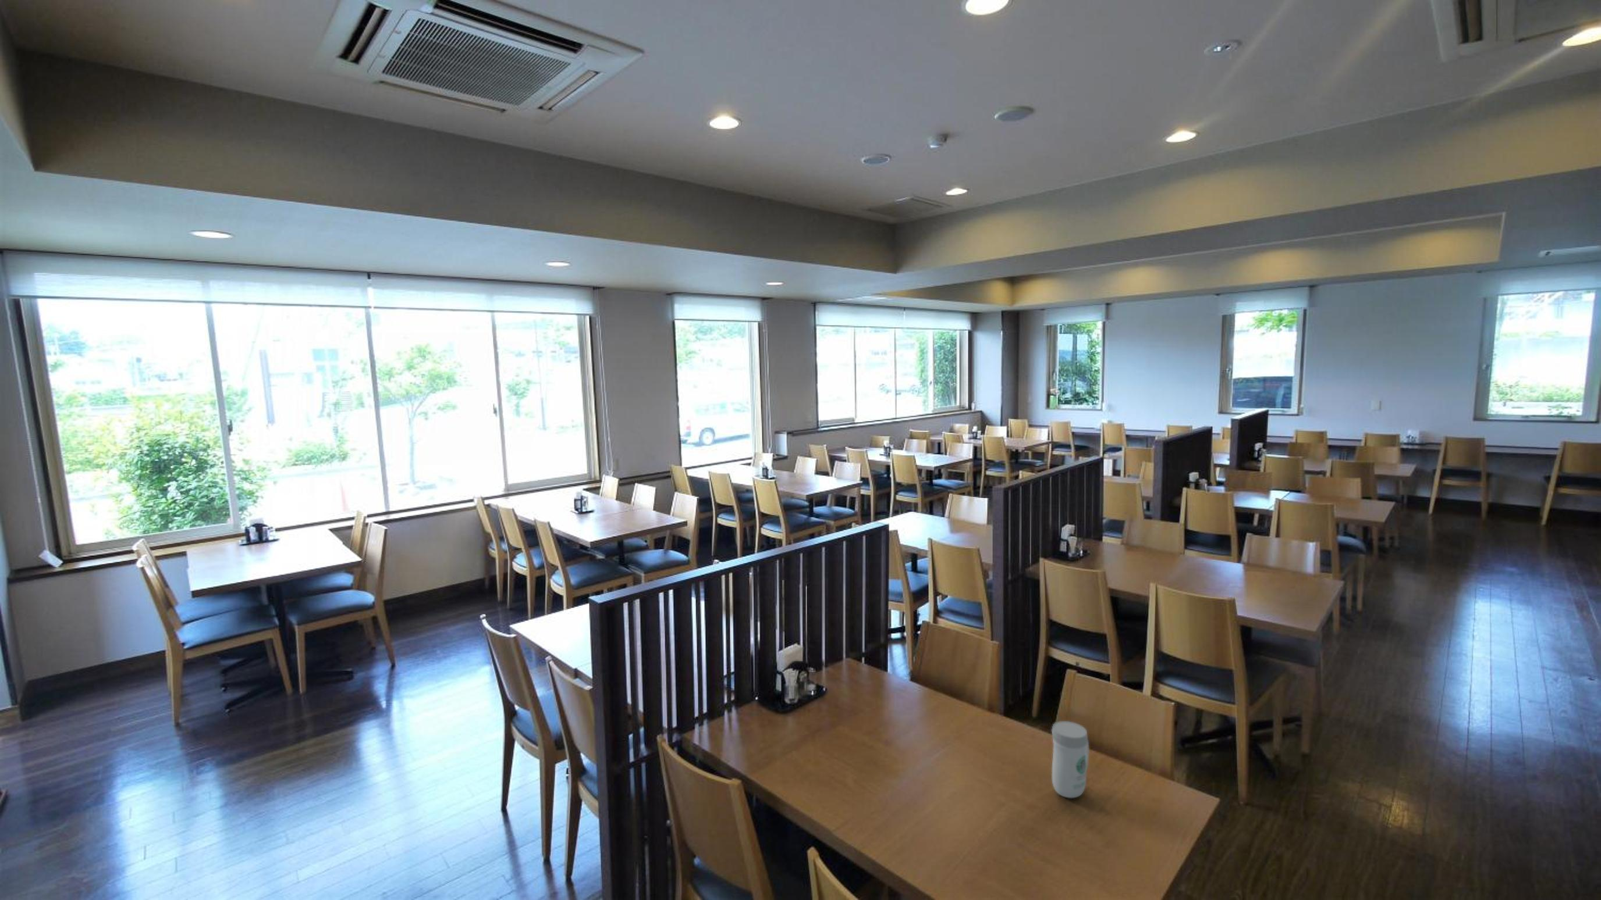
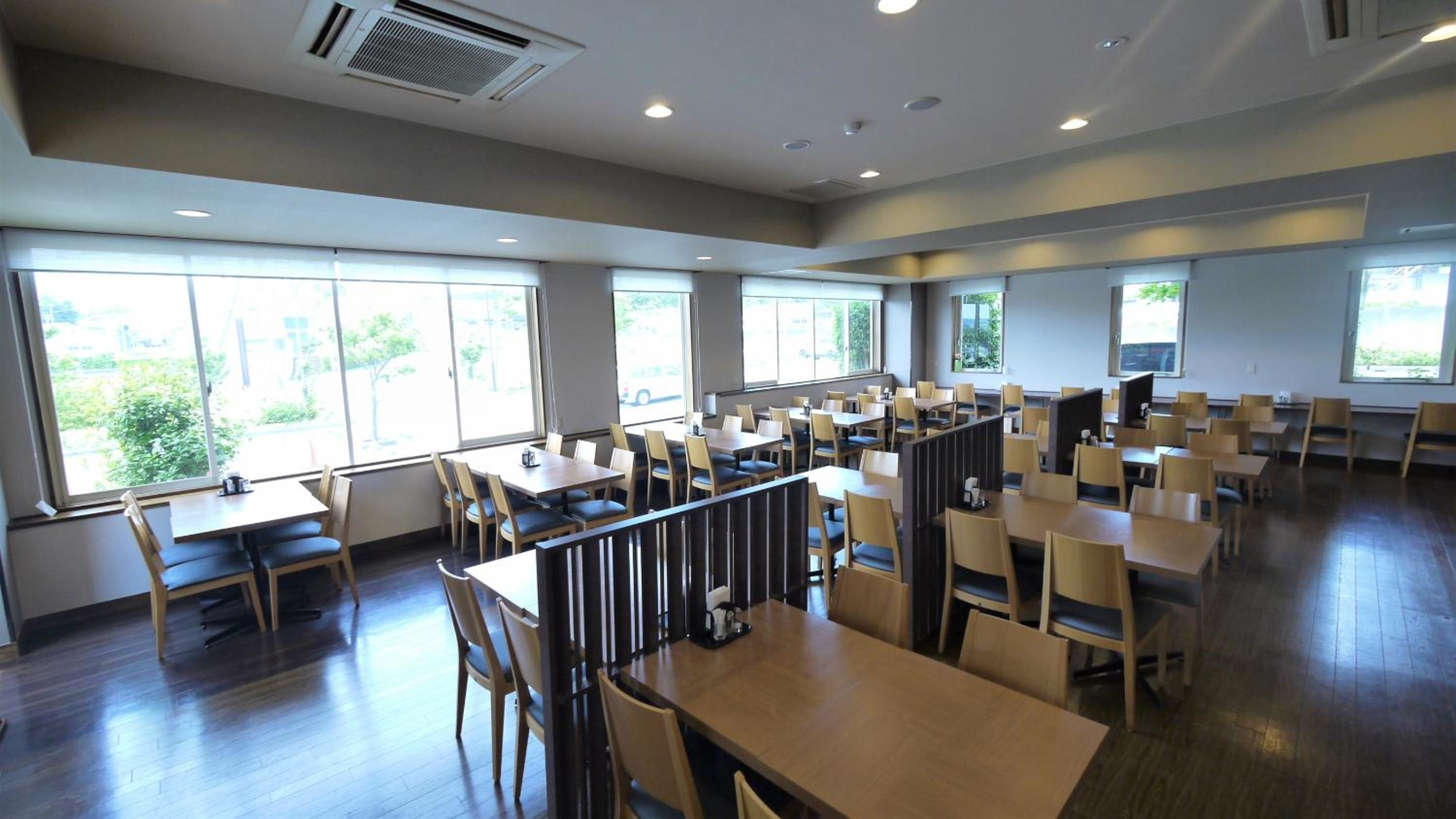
- mug [1051,721,1090,799]
